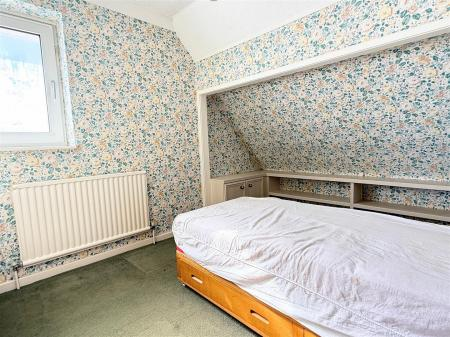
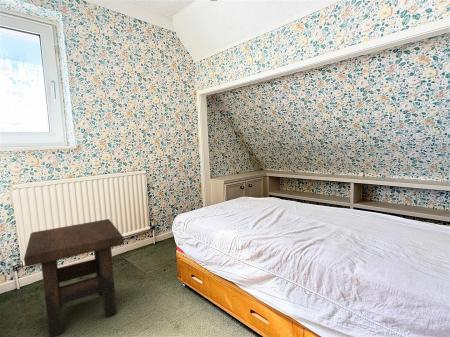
+ side table [23,218,125,337]
